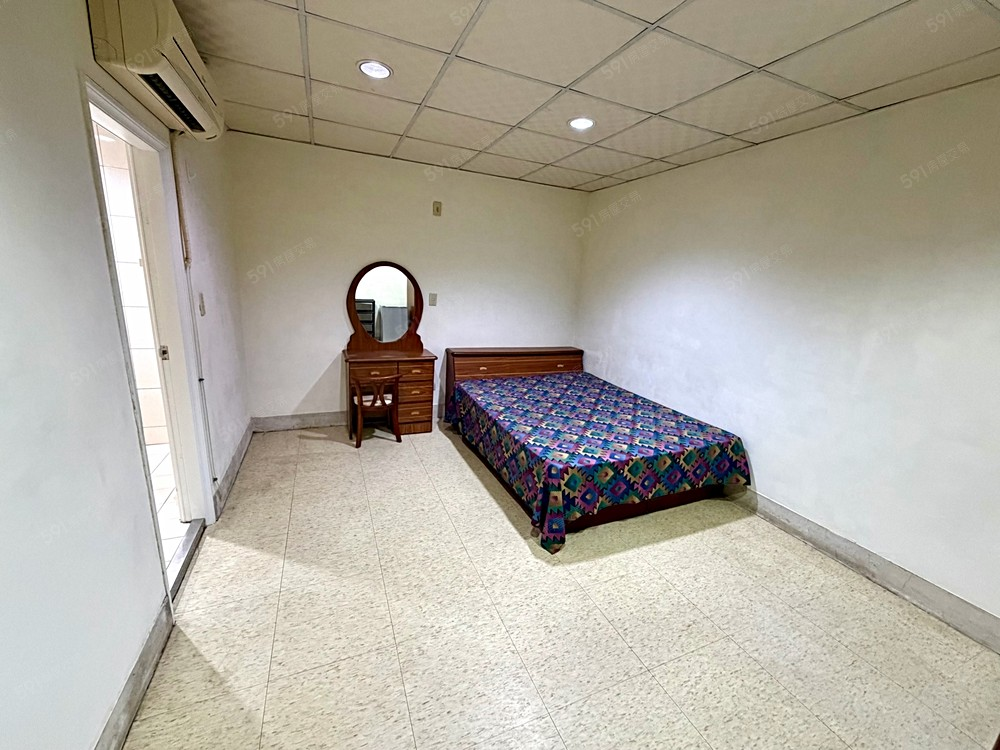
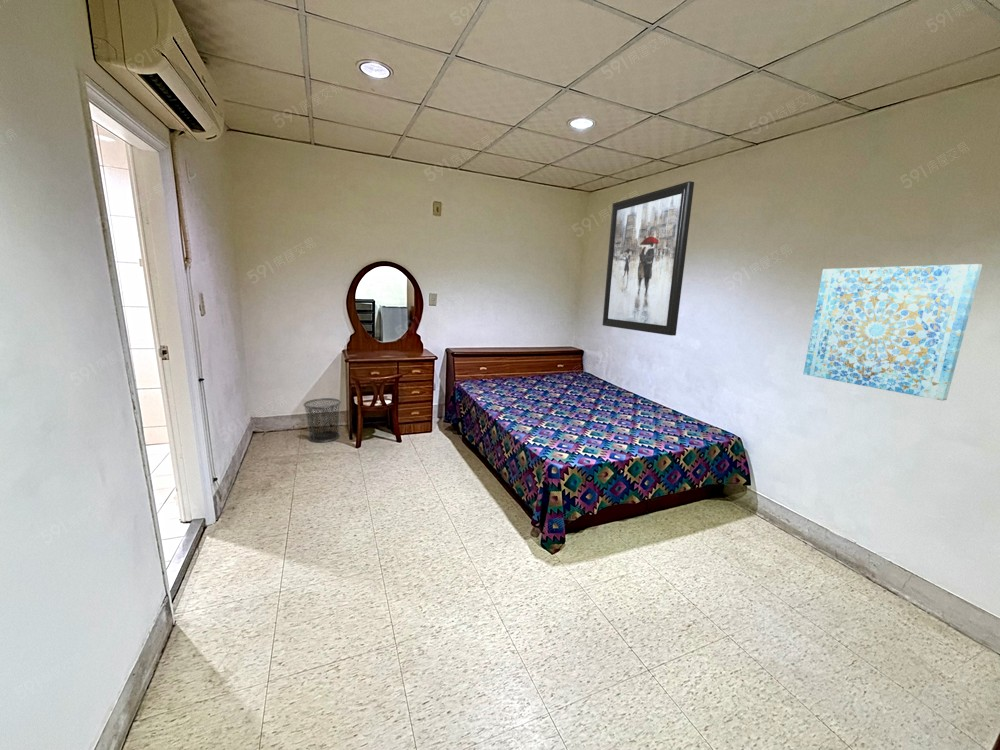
+ wall art [602,180,695,337]
+ wall art [802,263,983,402]
+ waste bin [303,397,342,443]
